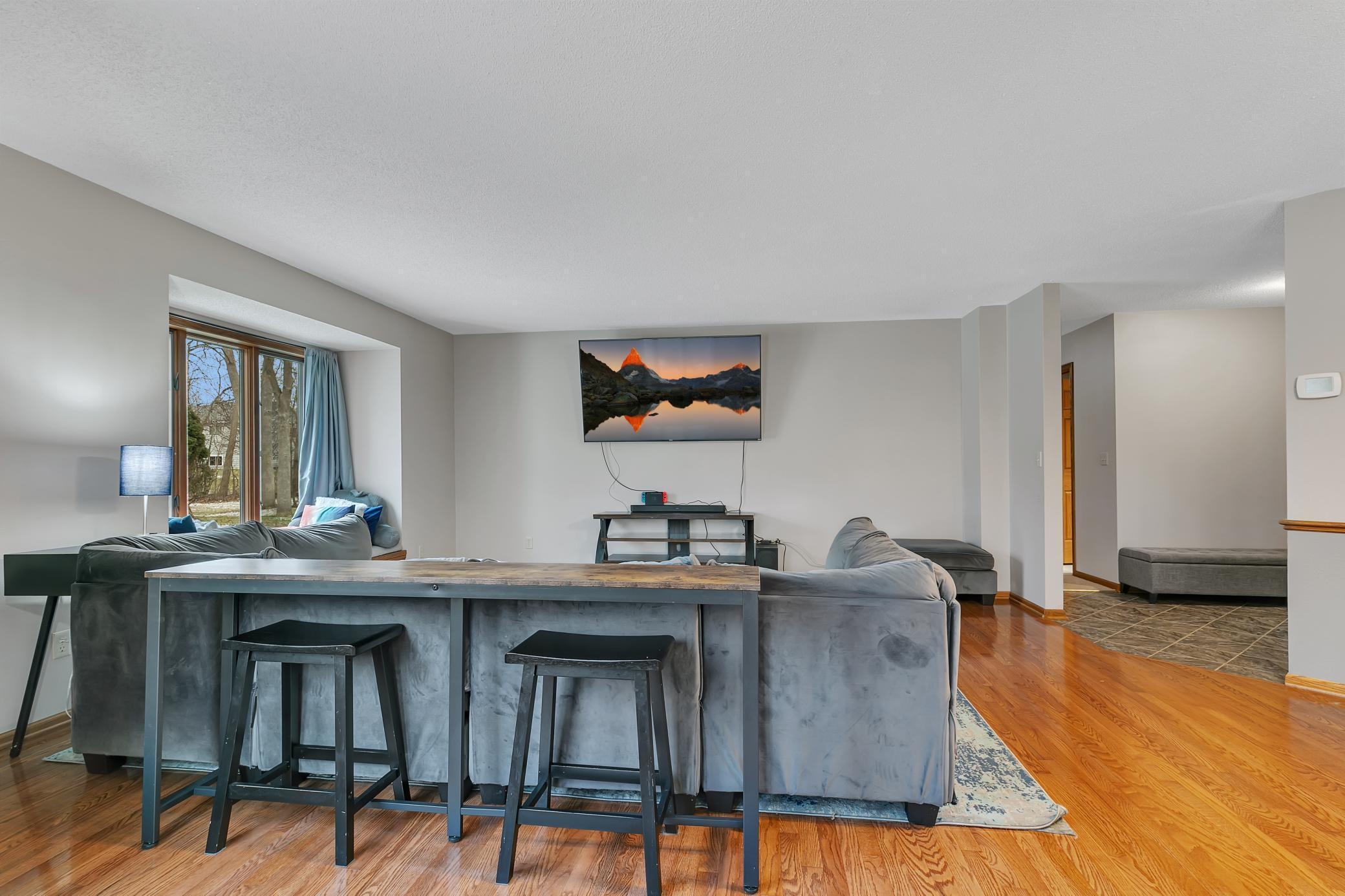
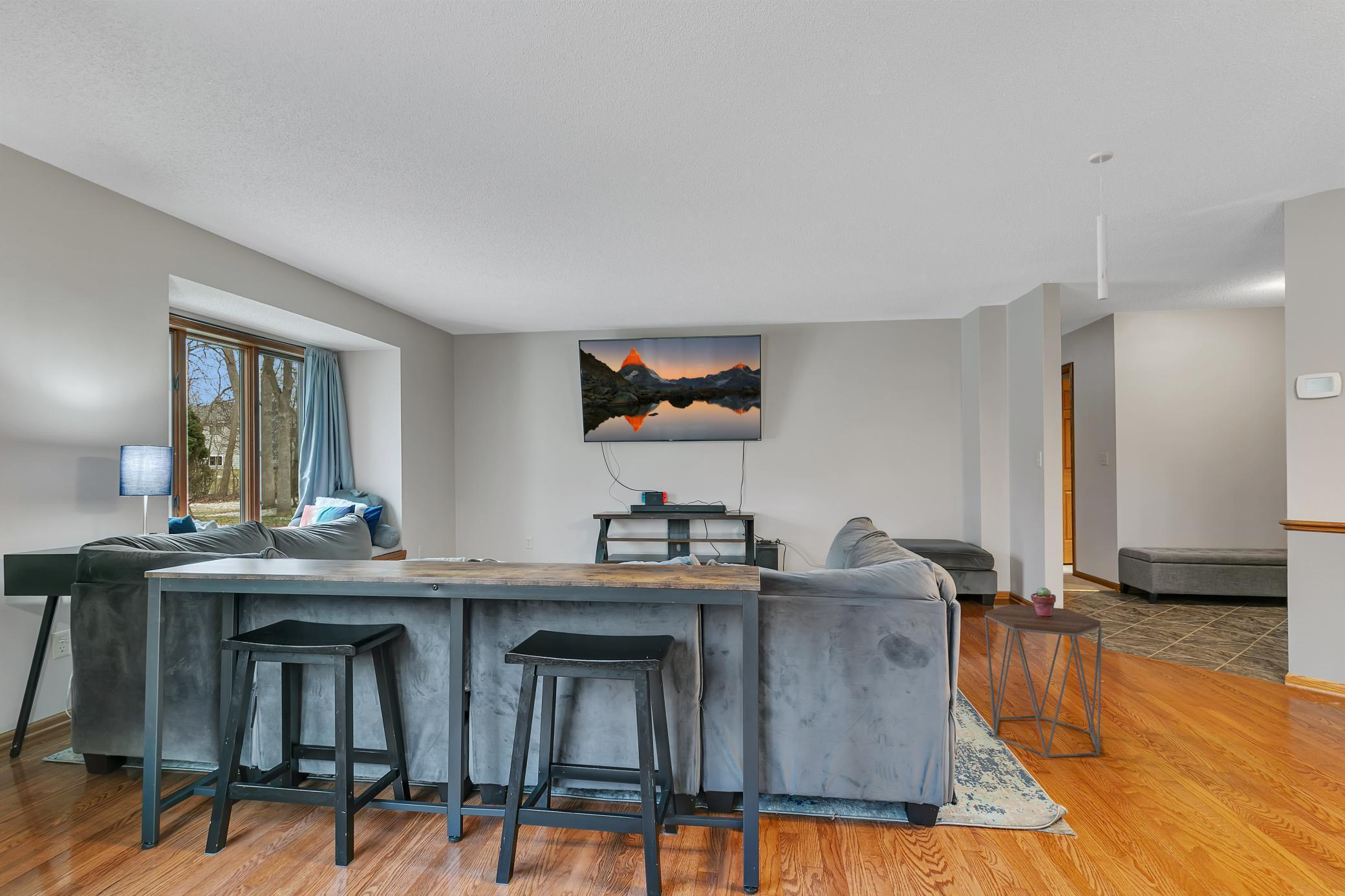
+ potted succulent [1030,586,1057,617]
+ side table [984,604,1103,758]
+ ceiling light [1088,151,1114,301]
